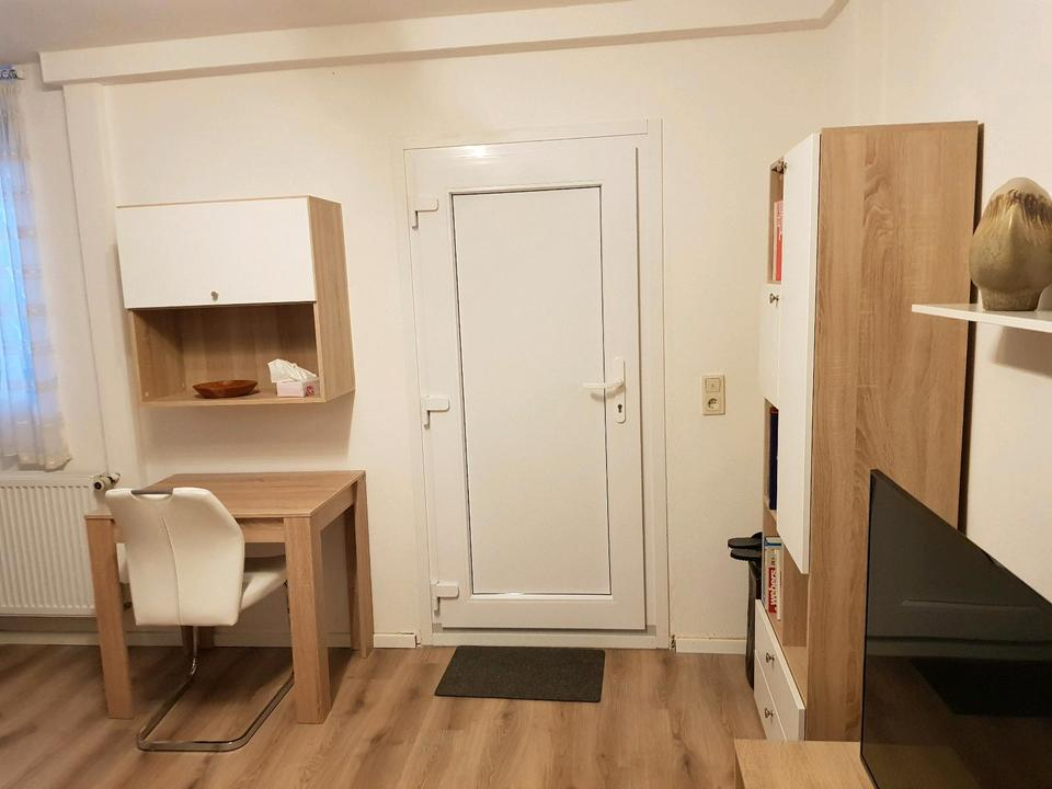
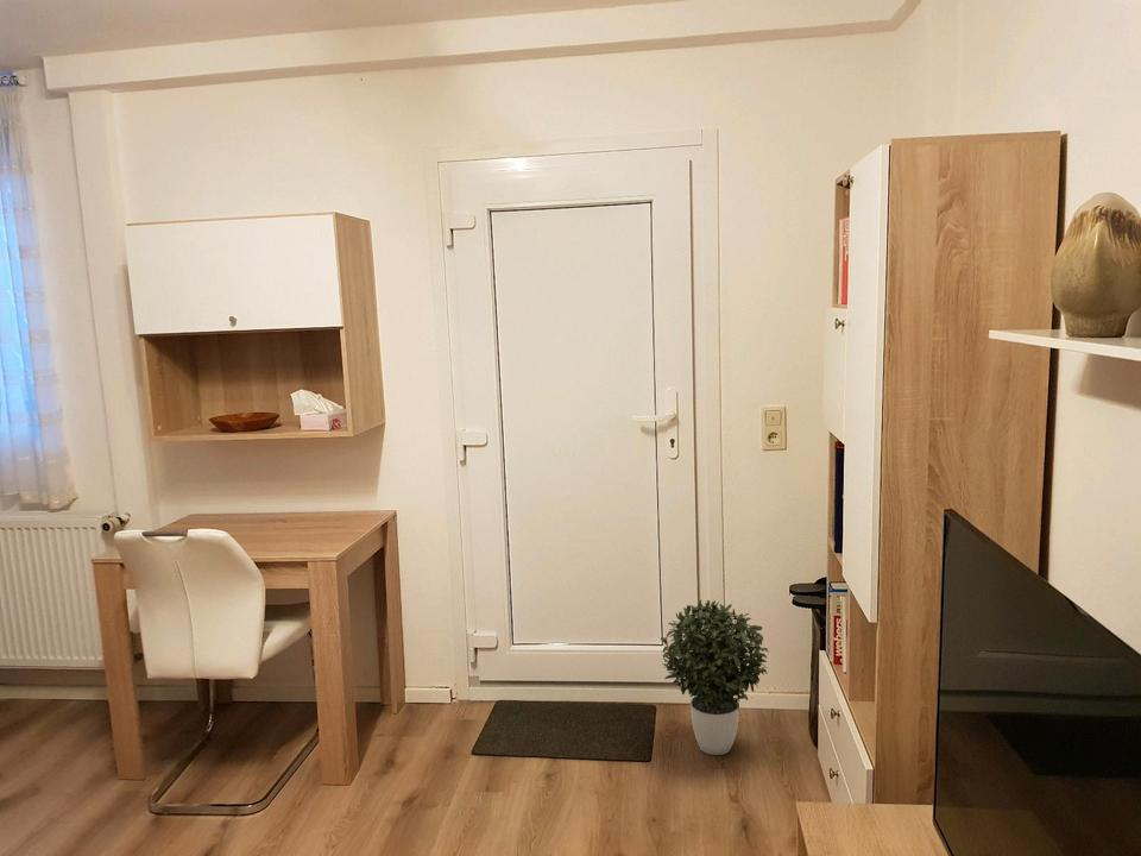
+ potted plant [658,598,770,756]
